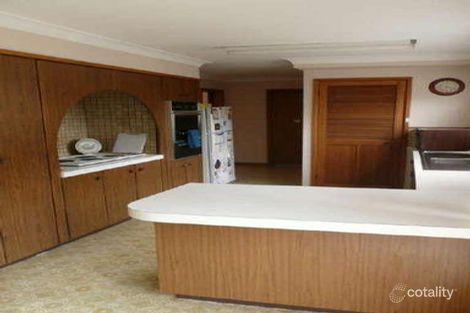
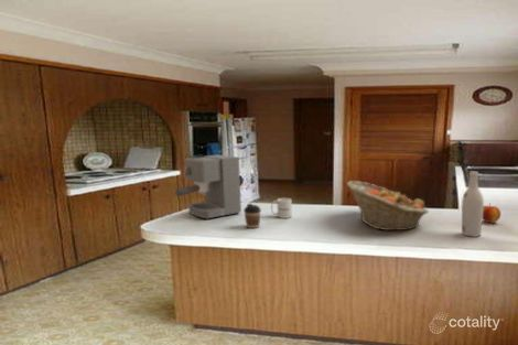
+ wine bottle [461,171,485,238]
+ apple [482,203,501,224]
+ fruit basket [346,180,430,231]
+ coffee maker [174,153,242,220]
+ mug [270,197,293,219]
+ coffee cup [242,203,262,229]
